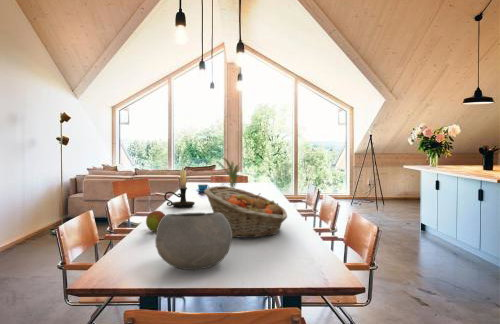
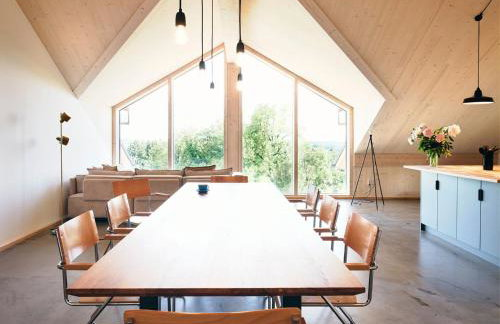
- fruit basket [203,185,288,239]
- potted plant [214,153,256,188]
- bowl [154,212,233,271]
- fruit [145,210,166,233]
- candle holder [163,165,195,208]
